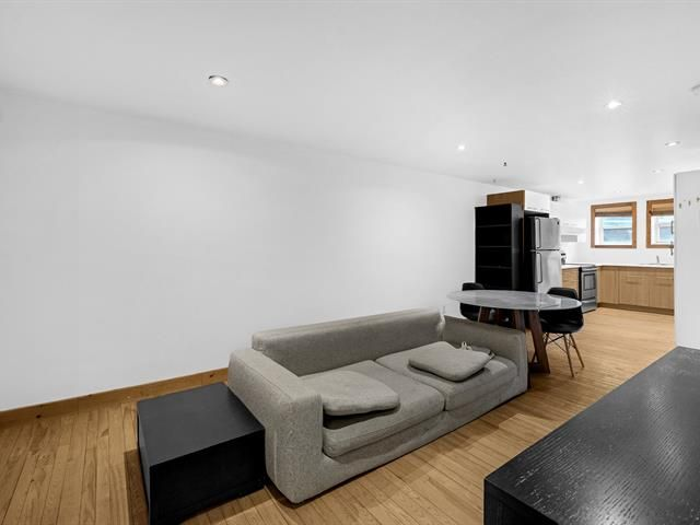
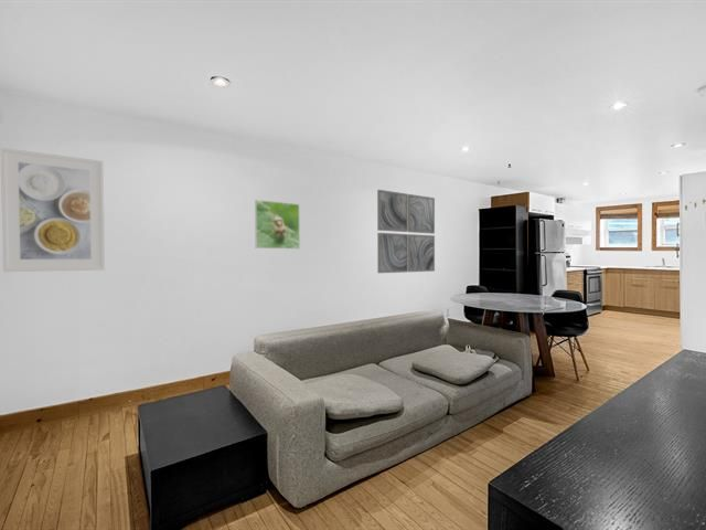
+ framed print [254,199,301,250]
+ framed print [0,147,106,273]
+ wall art [376,189,436,274]
